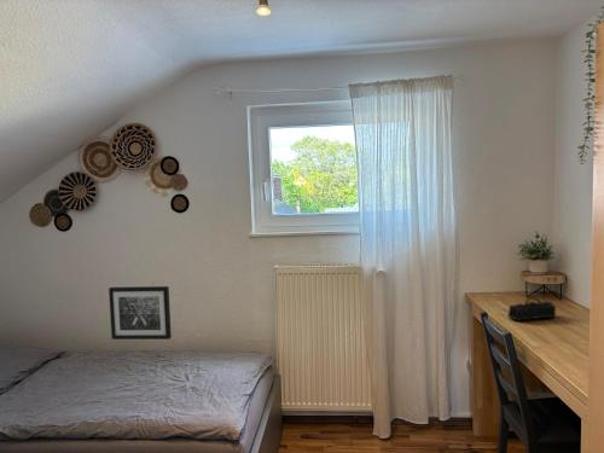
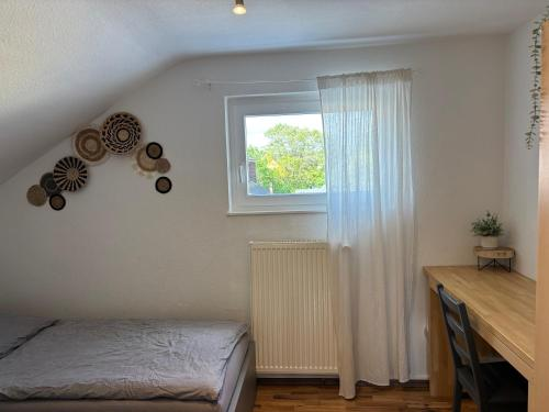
- wall art [108,285,173,341]
- pencil case [507,296,557,323]
